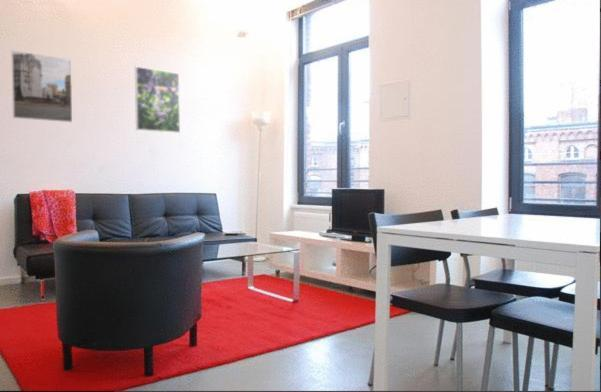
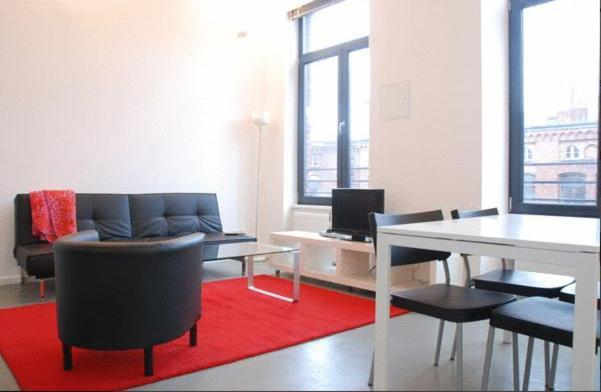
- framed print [134,66,181,134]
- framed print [10,50,73,123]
